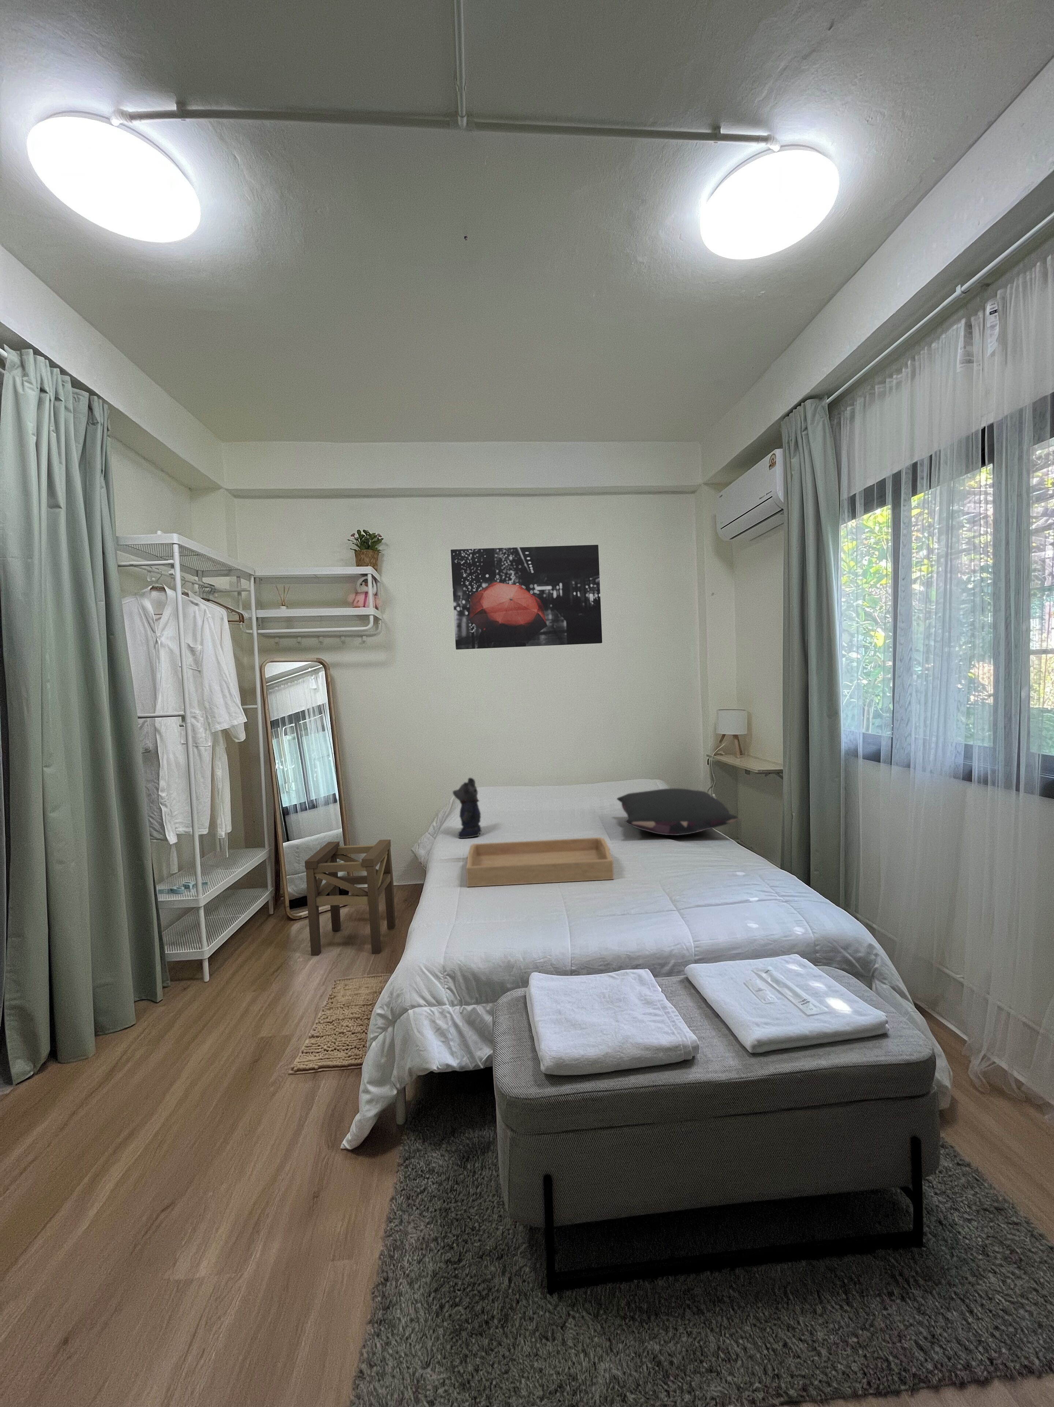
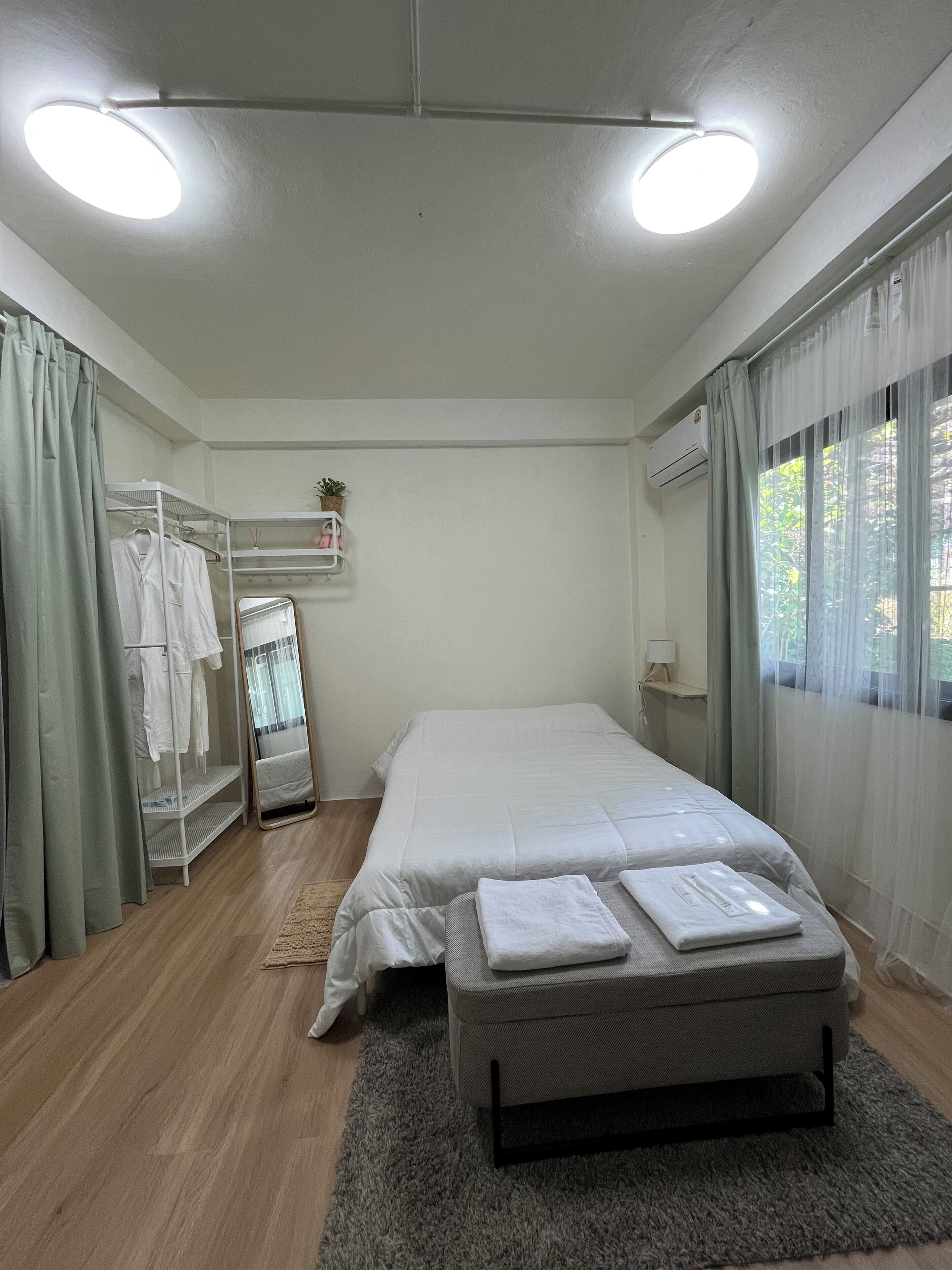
- stool [304,839,396,956]
- bear [453,777,487,839]
- pillow [617,788,738,835]
- wall art [451,544,602,650]
- serving tray [466,836,614,887]
